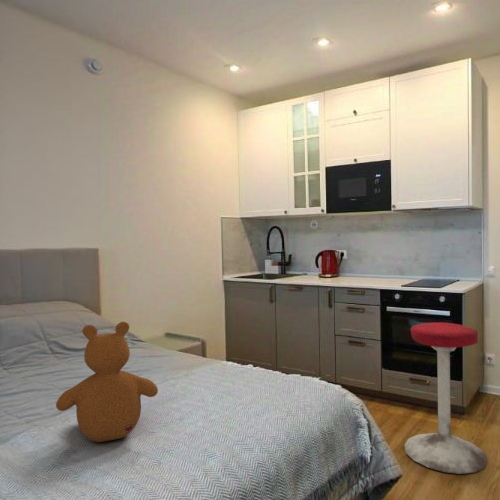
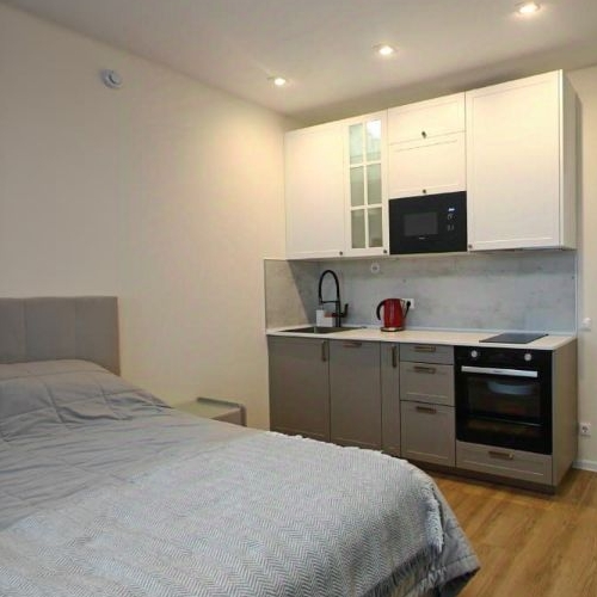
- teddy bear [55,321,159,443]
- stool [403,322,489,475]
